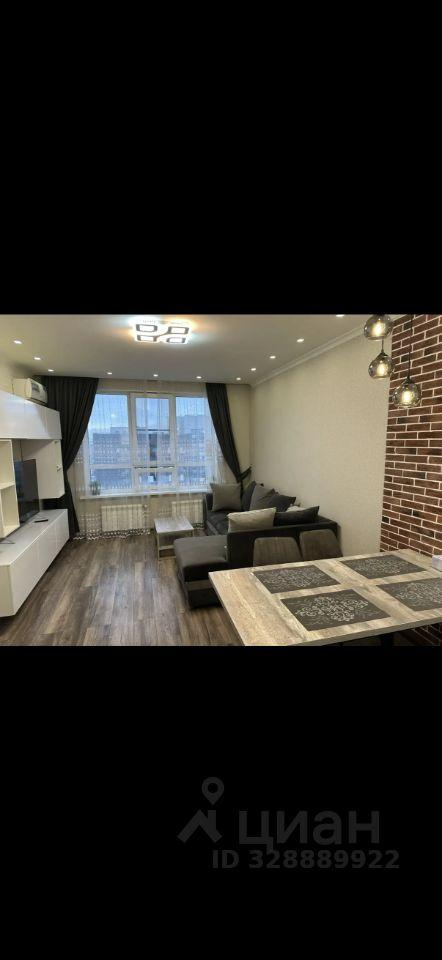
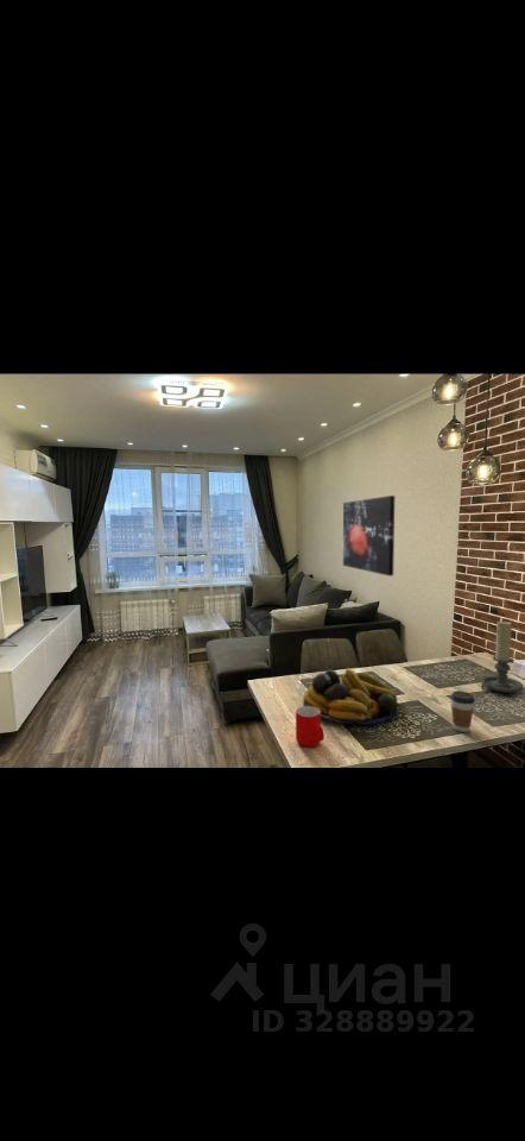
+ fruit bowl [302,667,400,726]
+ candle holder [480,620,524,694]
+ coffee cup [449,689,476,733]
+ mug [295,706,325,748]
+ wall art [342,494,396,578]
